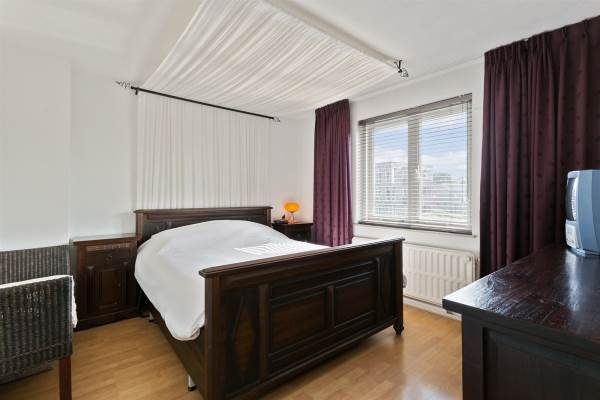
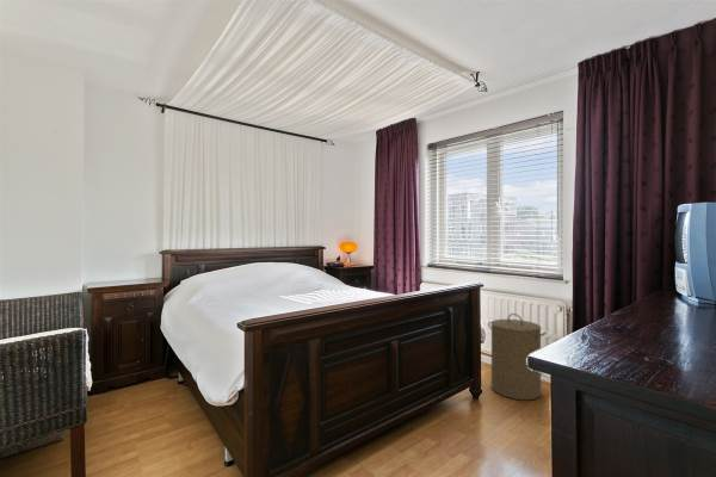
+ laundry hamper [487,312,548,402]
